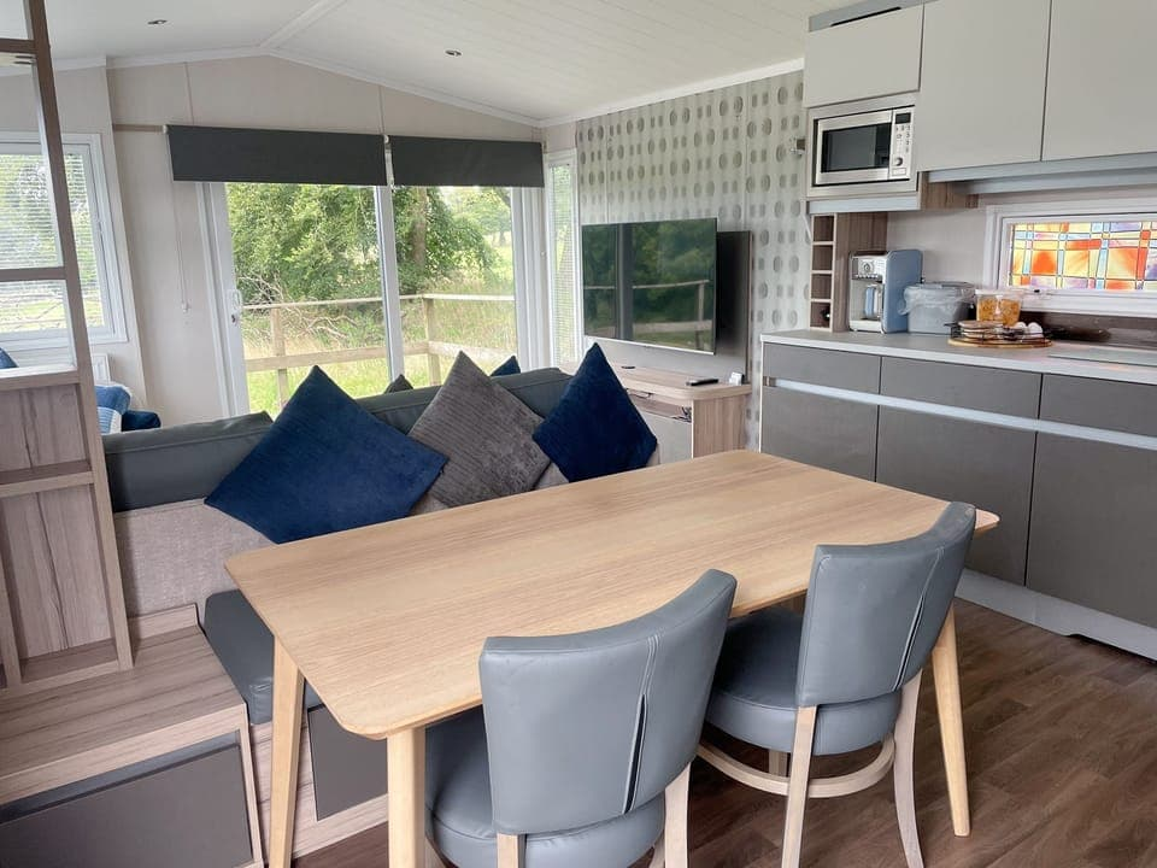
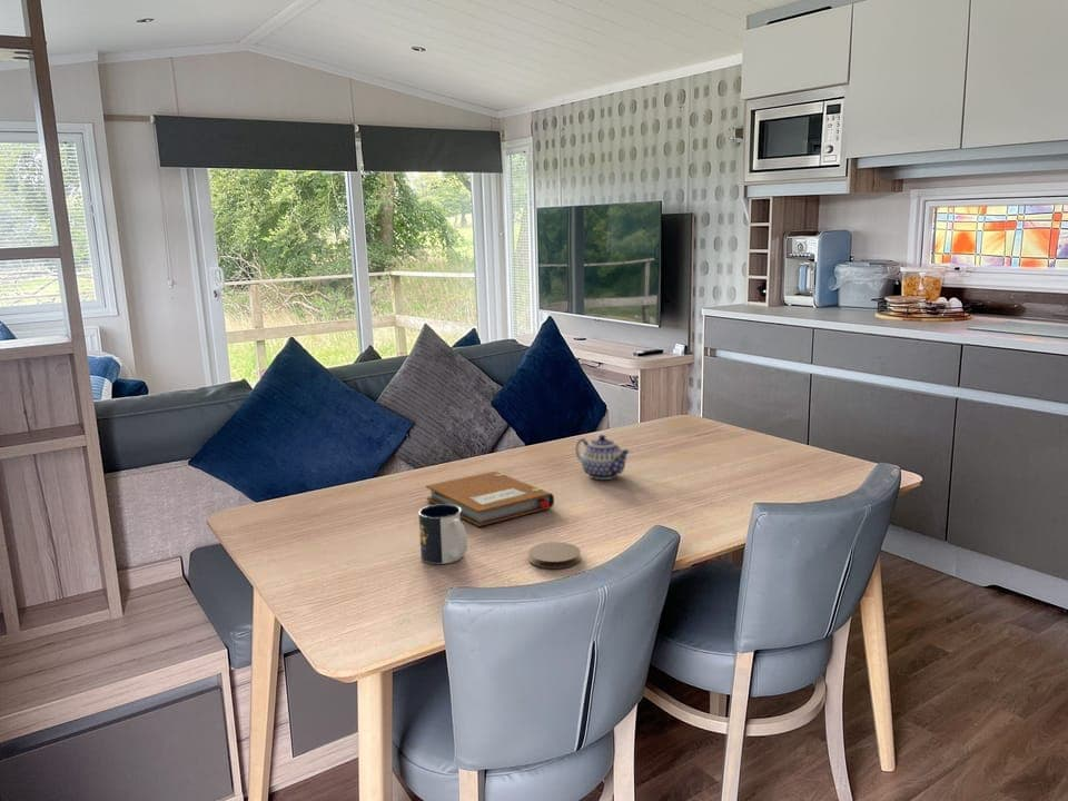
+ teapot [574,434,631,481]
+ mug [417,504,468,565]
+ notebook [425,471,555,527]
+ coaster [527,541,582,570]
